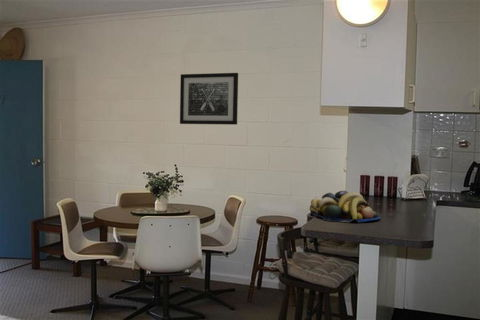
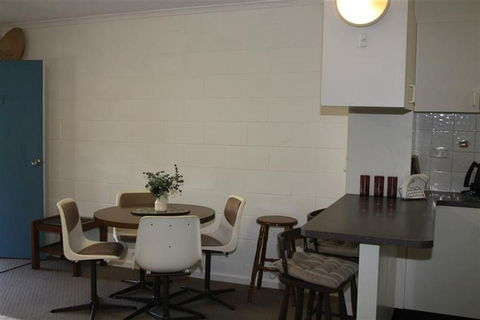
- fruit bowl [309,190,381,223]
- wall art [179,72,239,126]
